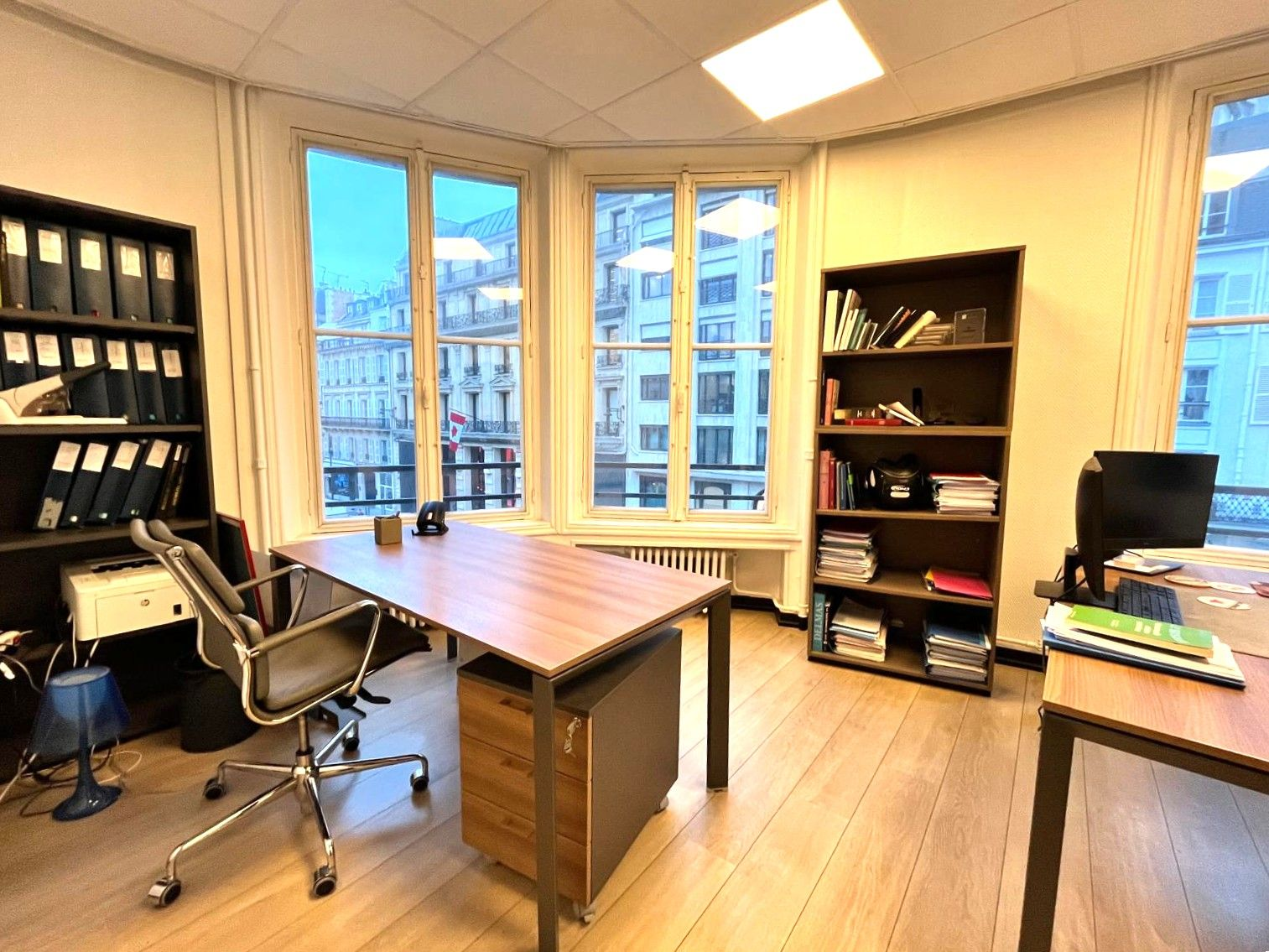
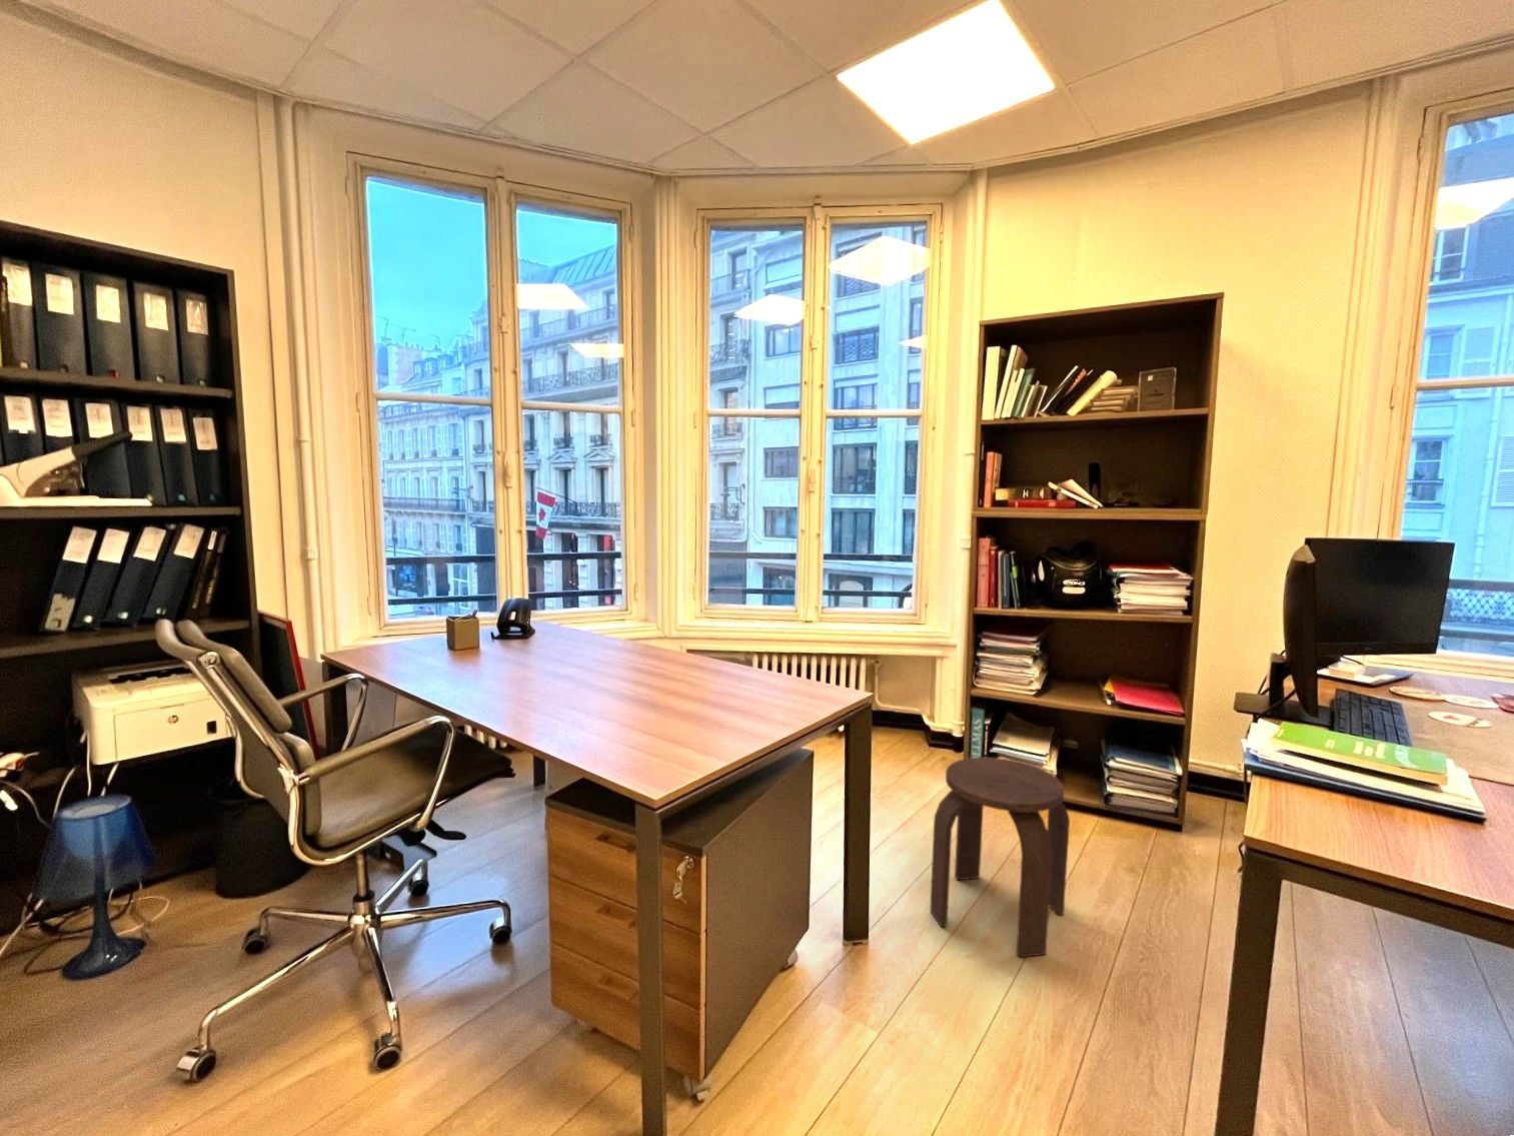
+ stool [928,757,1070,958]
